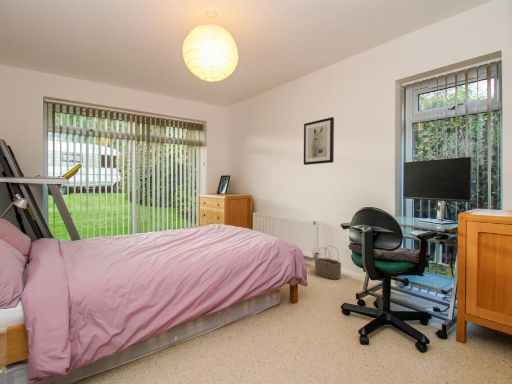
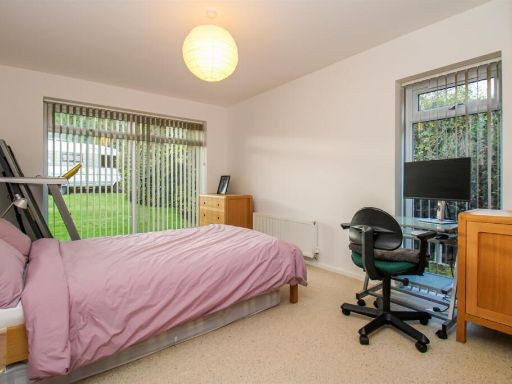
- wicker basket [314,245,342,280]
- wall art [303,116,335,166]
